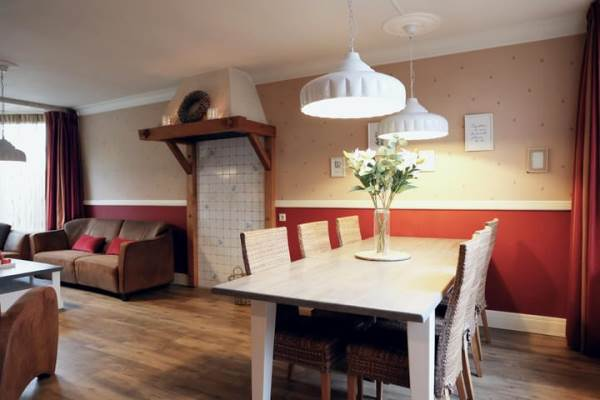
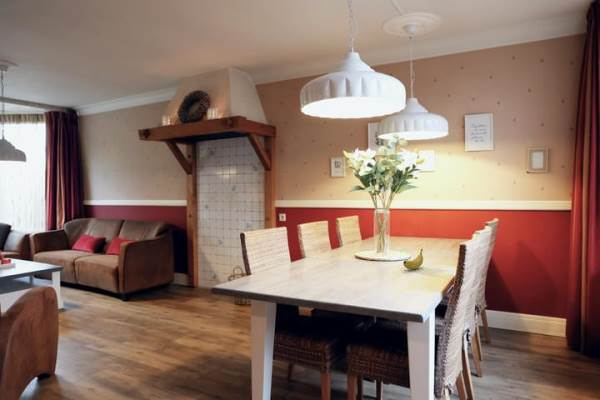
+ fruit [402,248,424,270]
